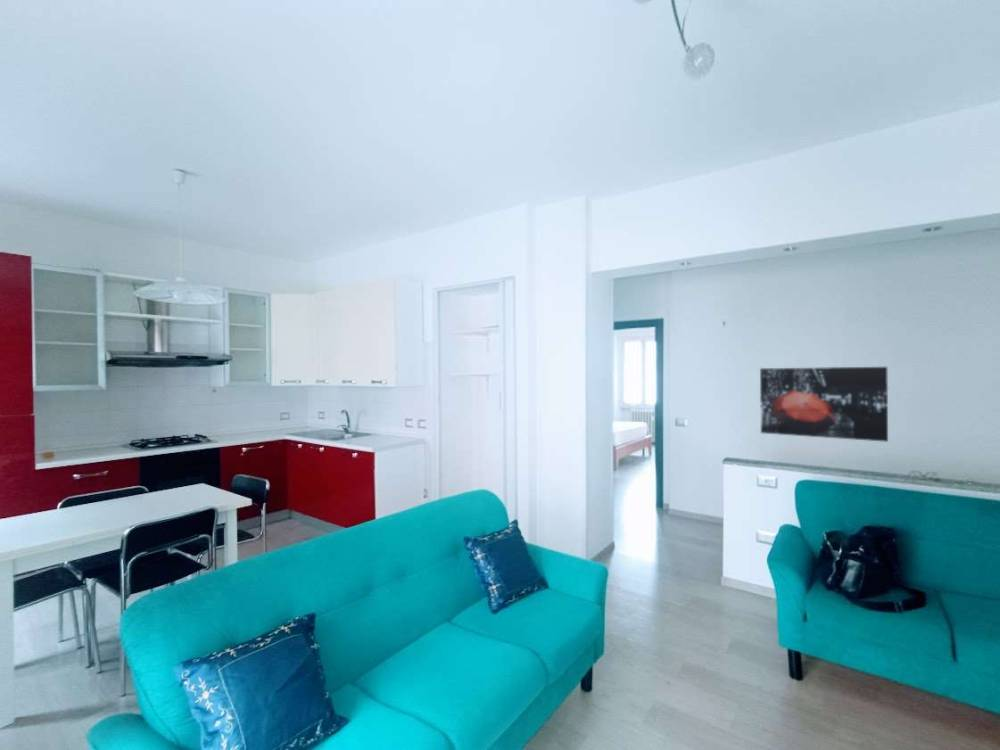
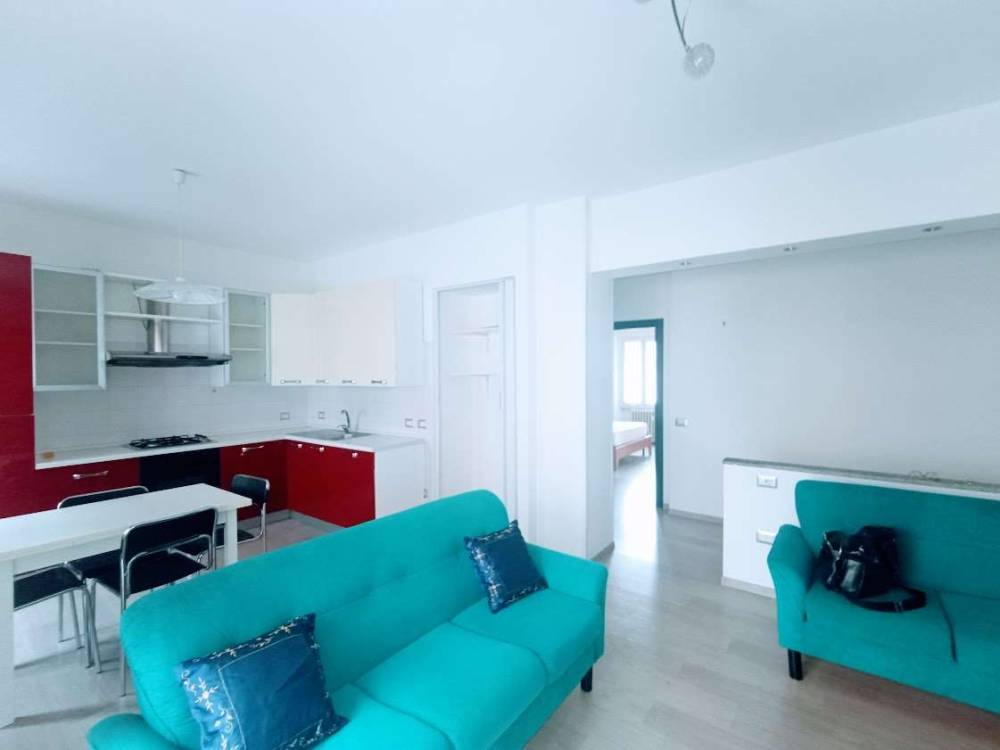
- wall art [759,366,889,443]
